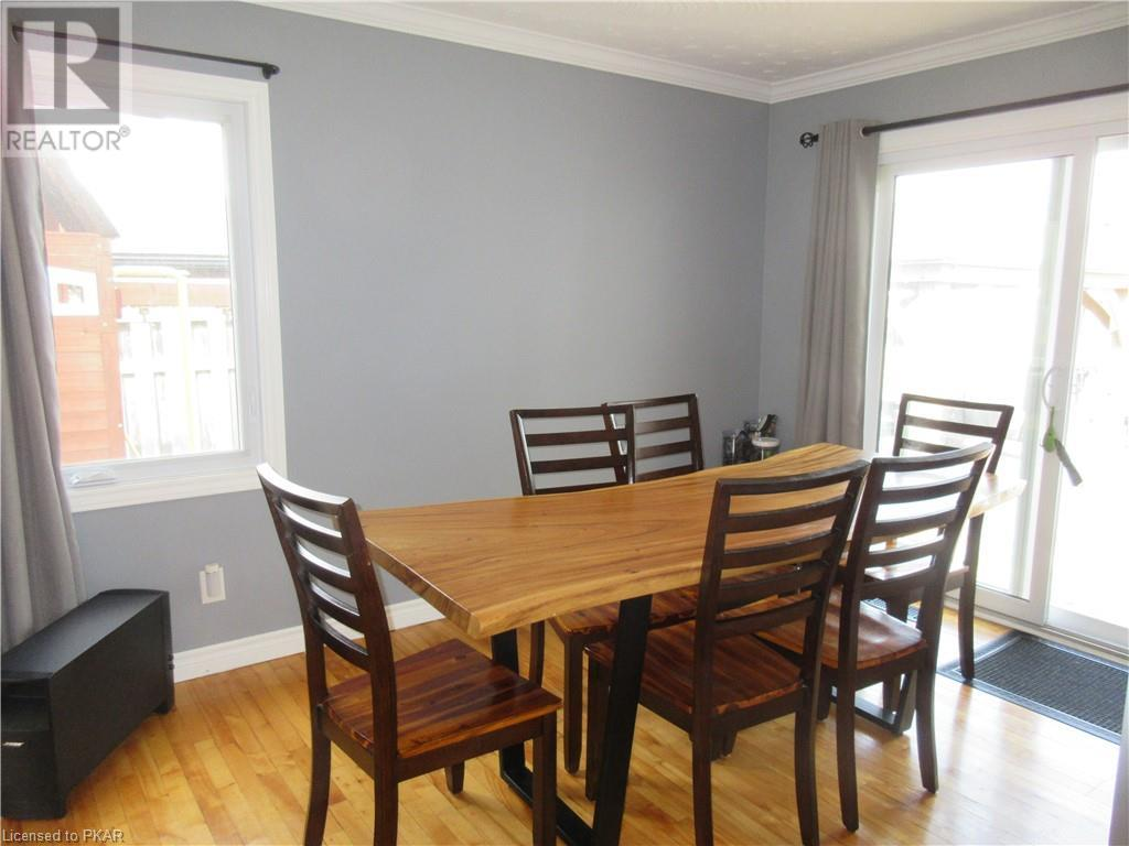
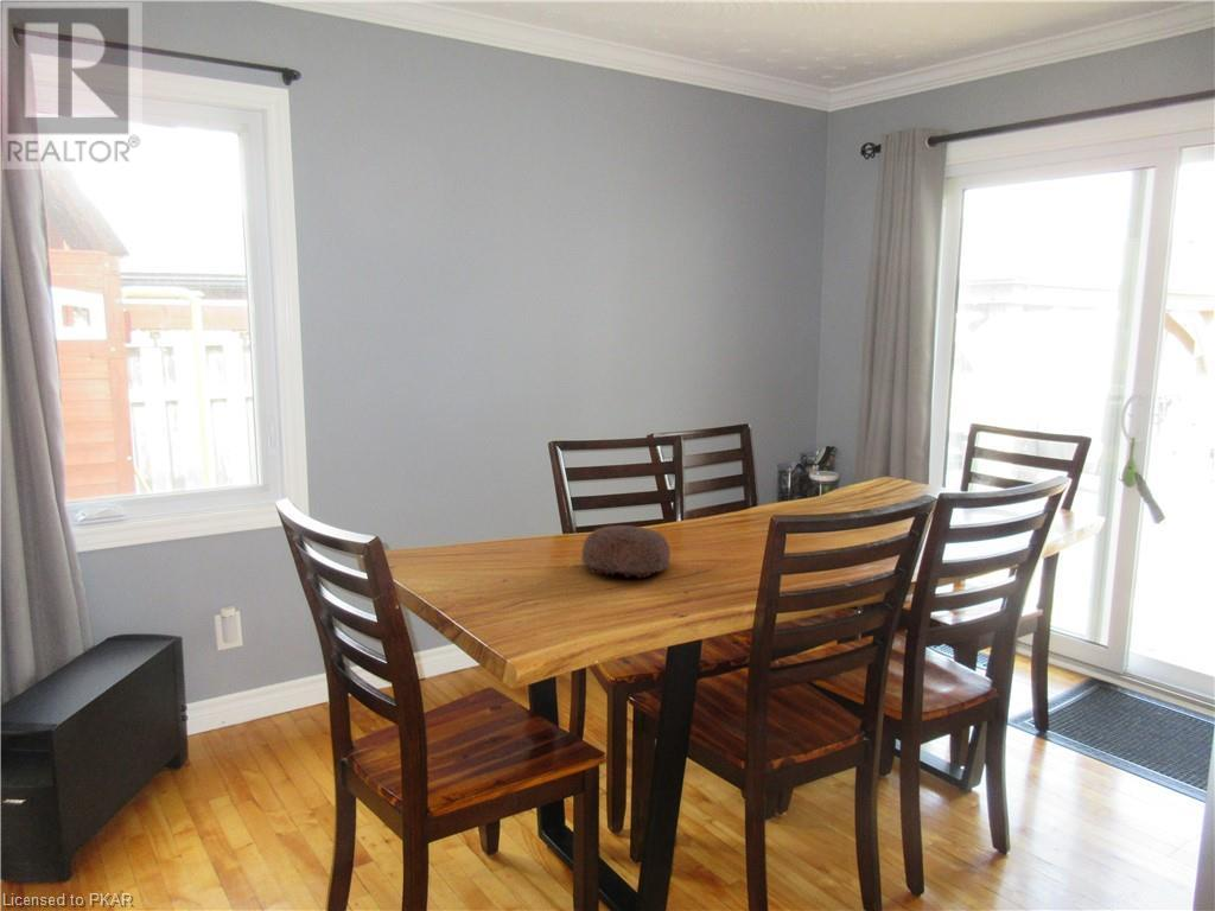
+ decorative bowl [580,524,672,580]
